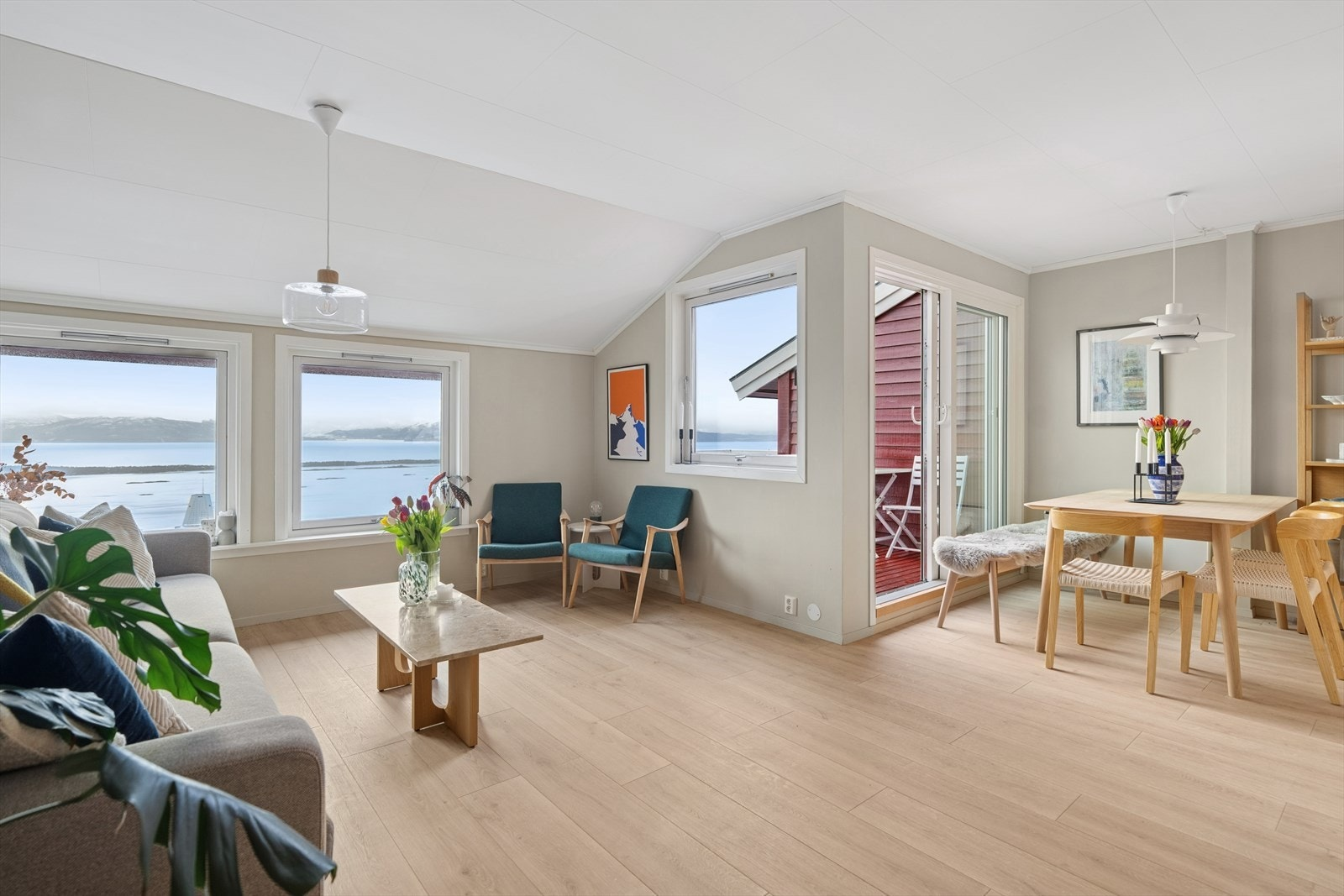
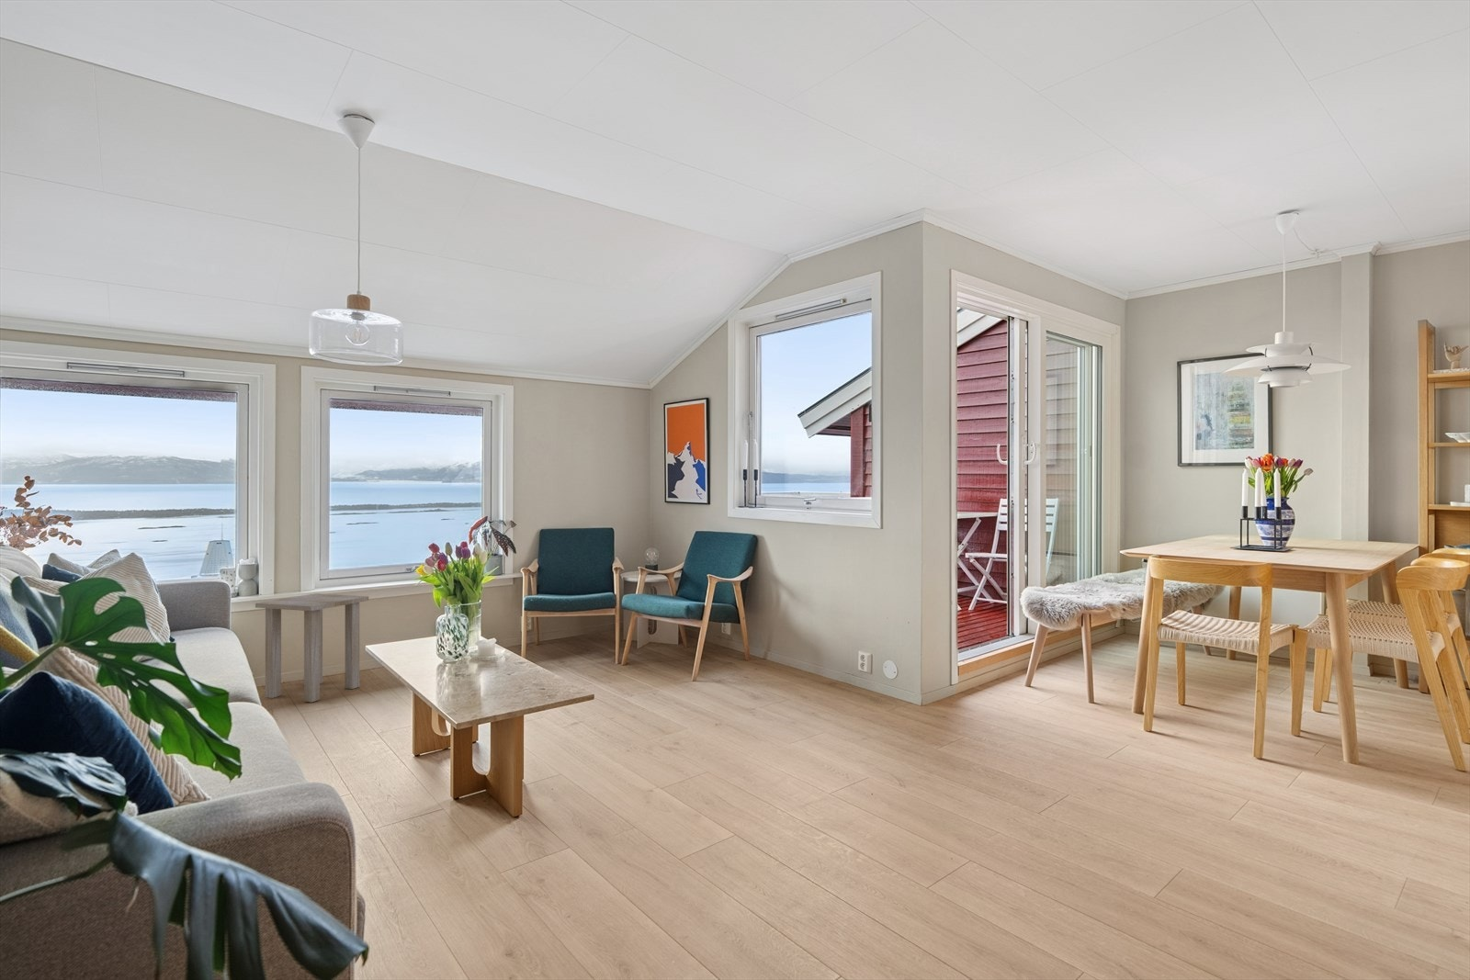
+ side table [255,593,370,702]
